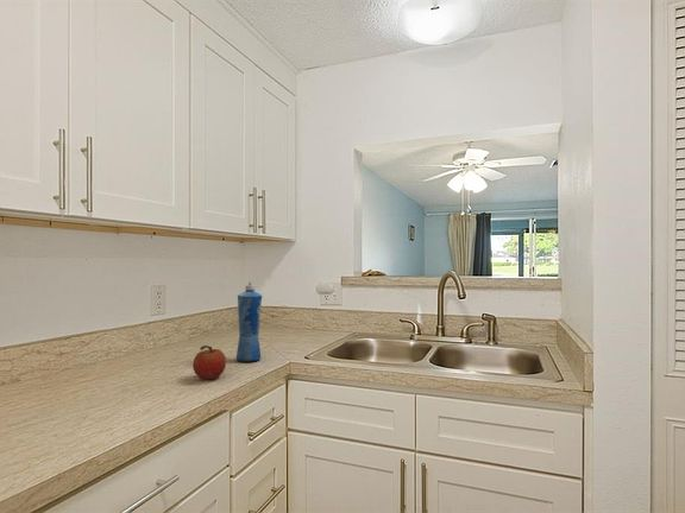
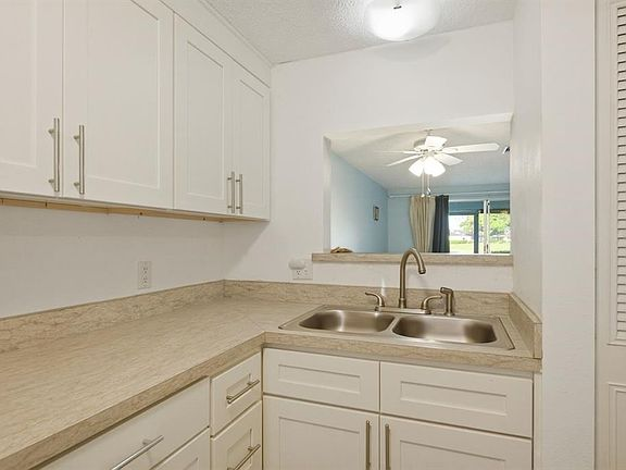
- squeeze bottle [235,280,263,363]
- fruit [191,344,227,381]
